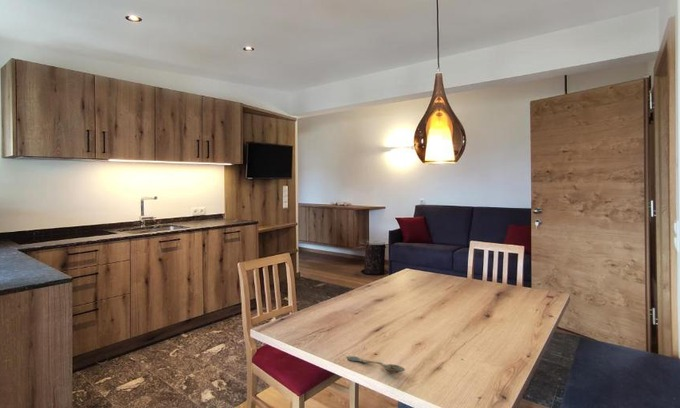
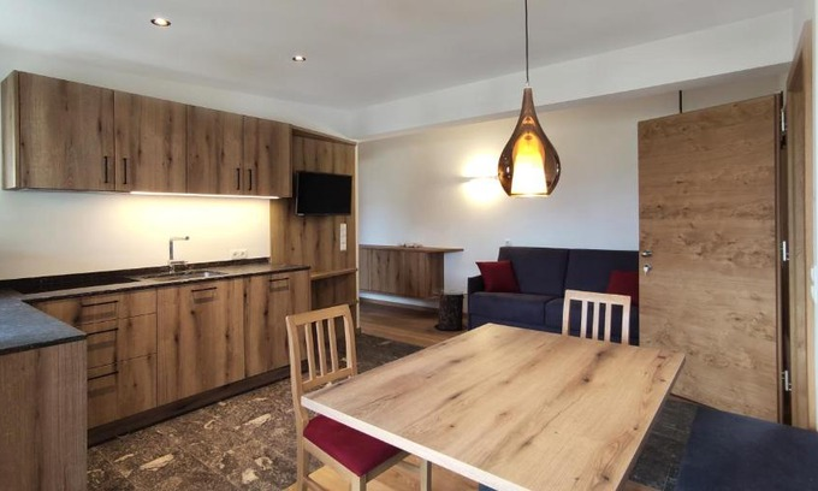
- spoon [345,355,406,374]
